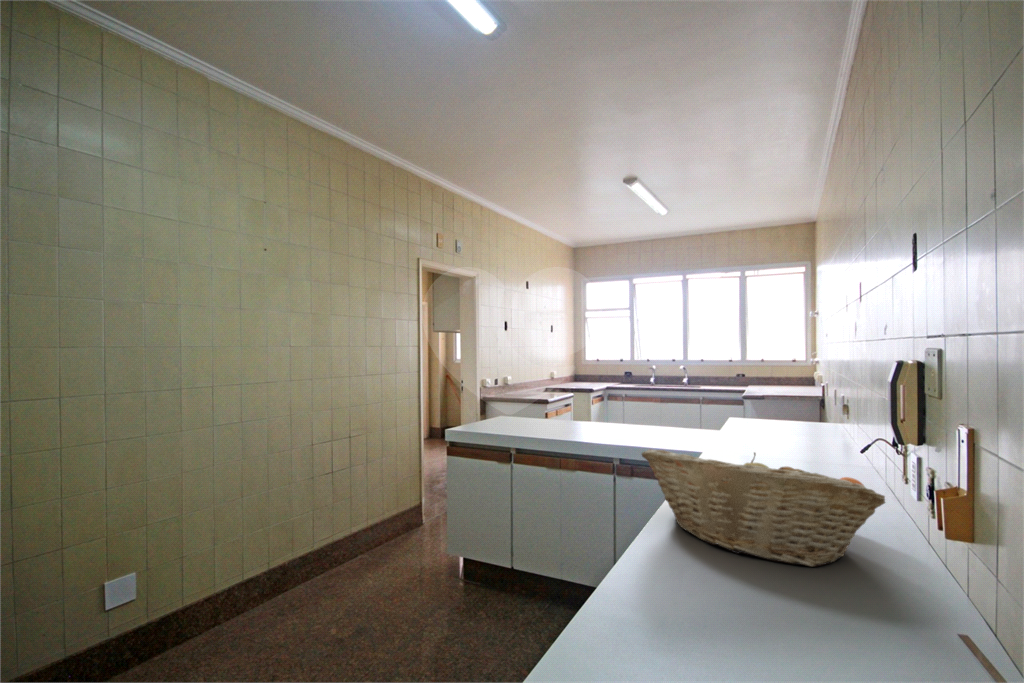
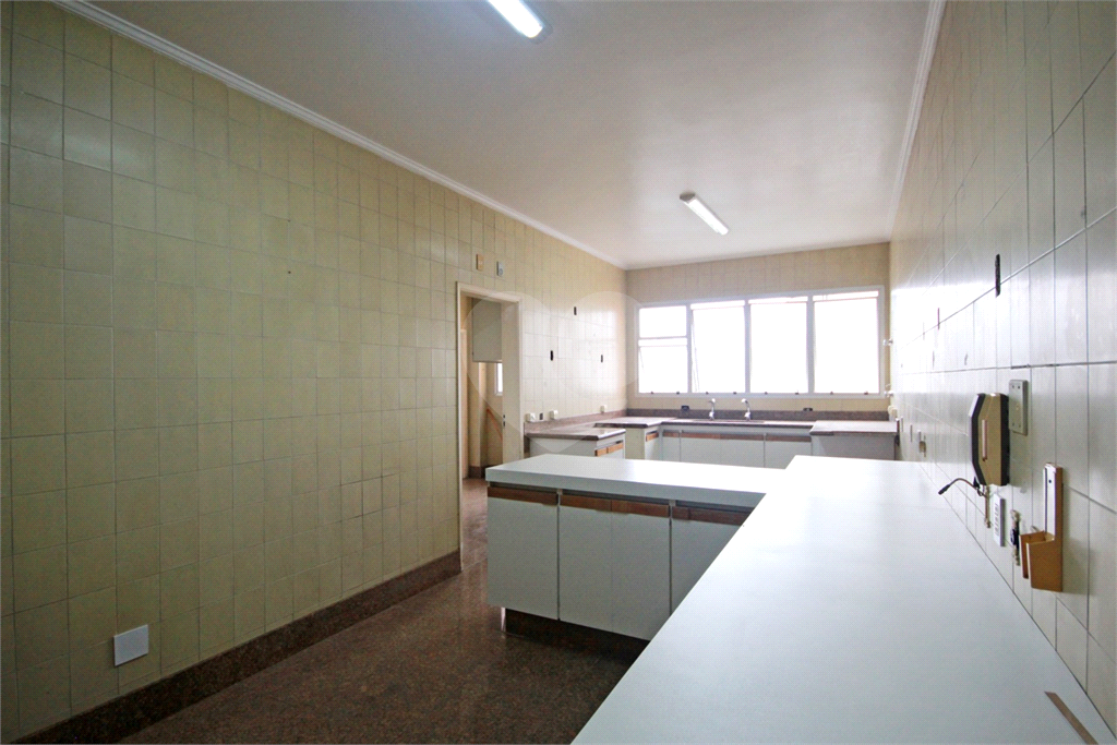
- fruit basket [640,448,887,568]
